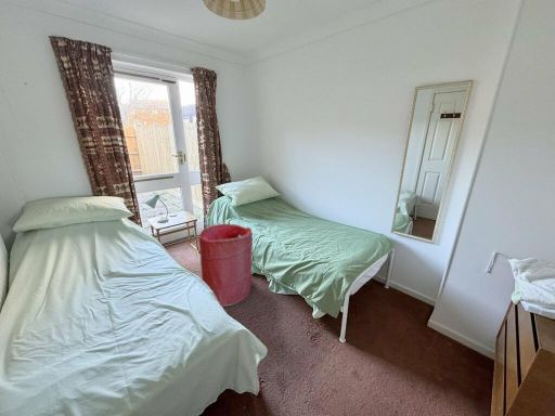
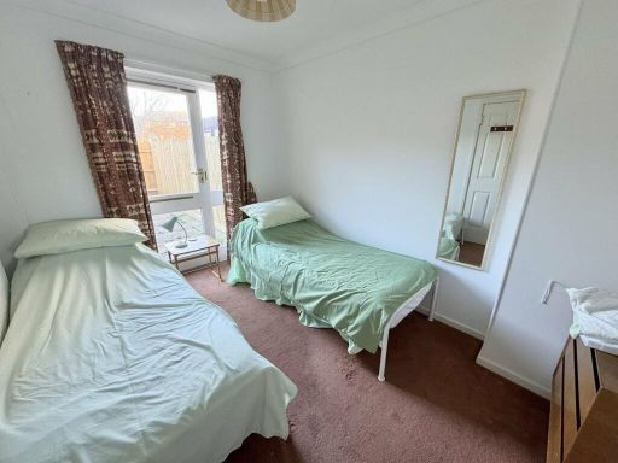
- laundry hamper [198,223,254,308]
